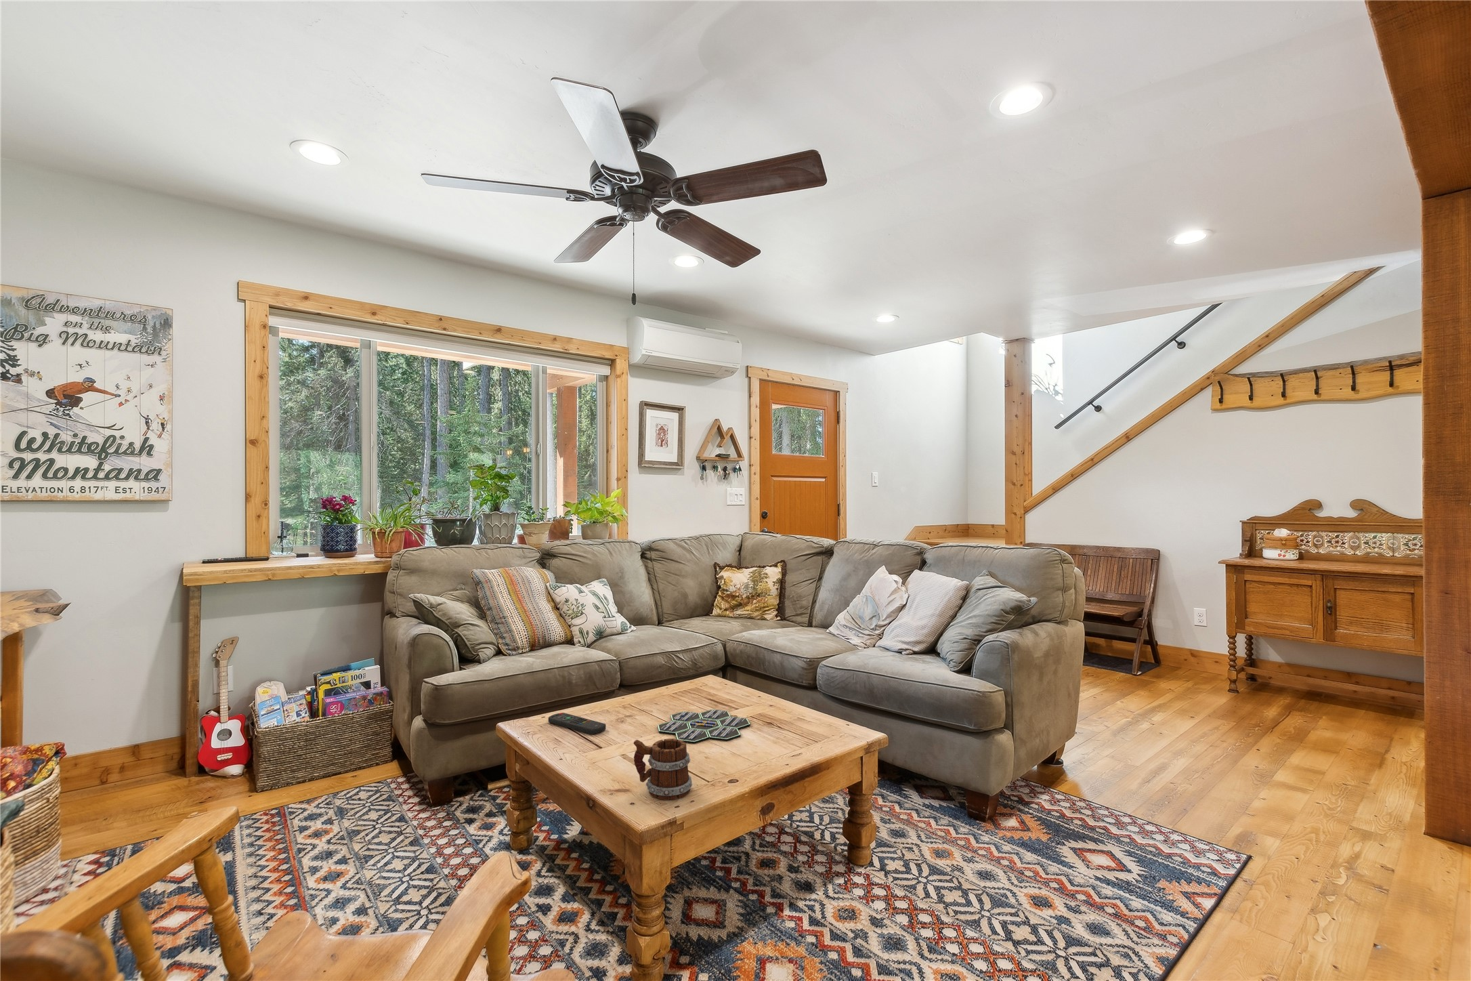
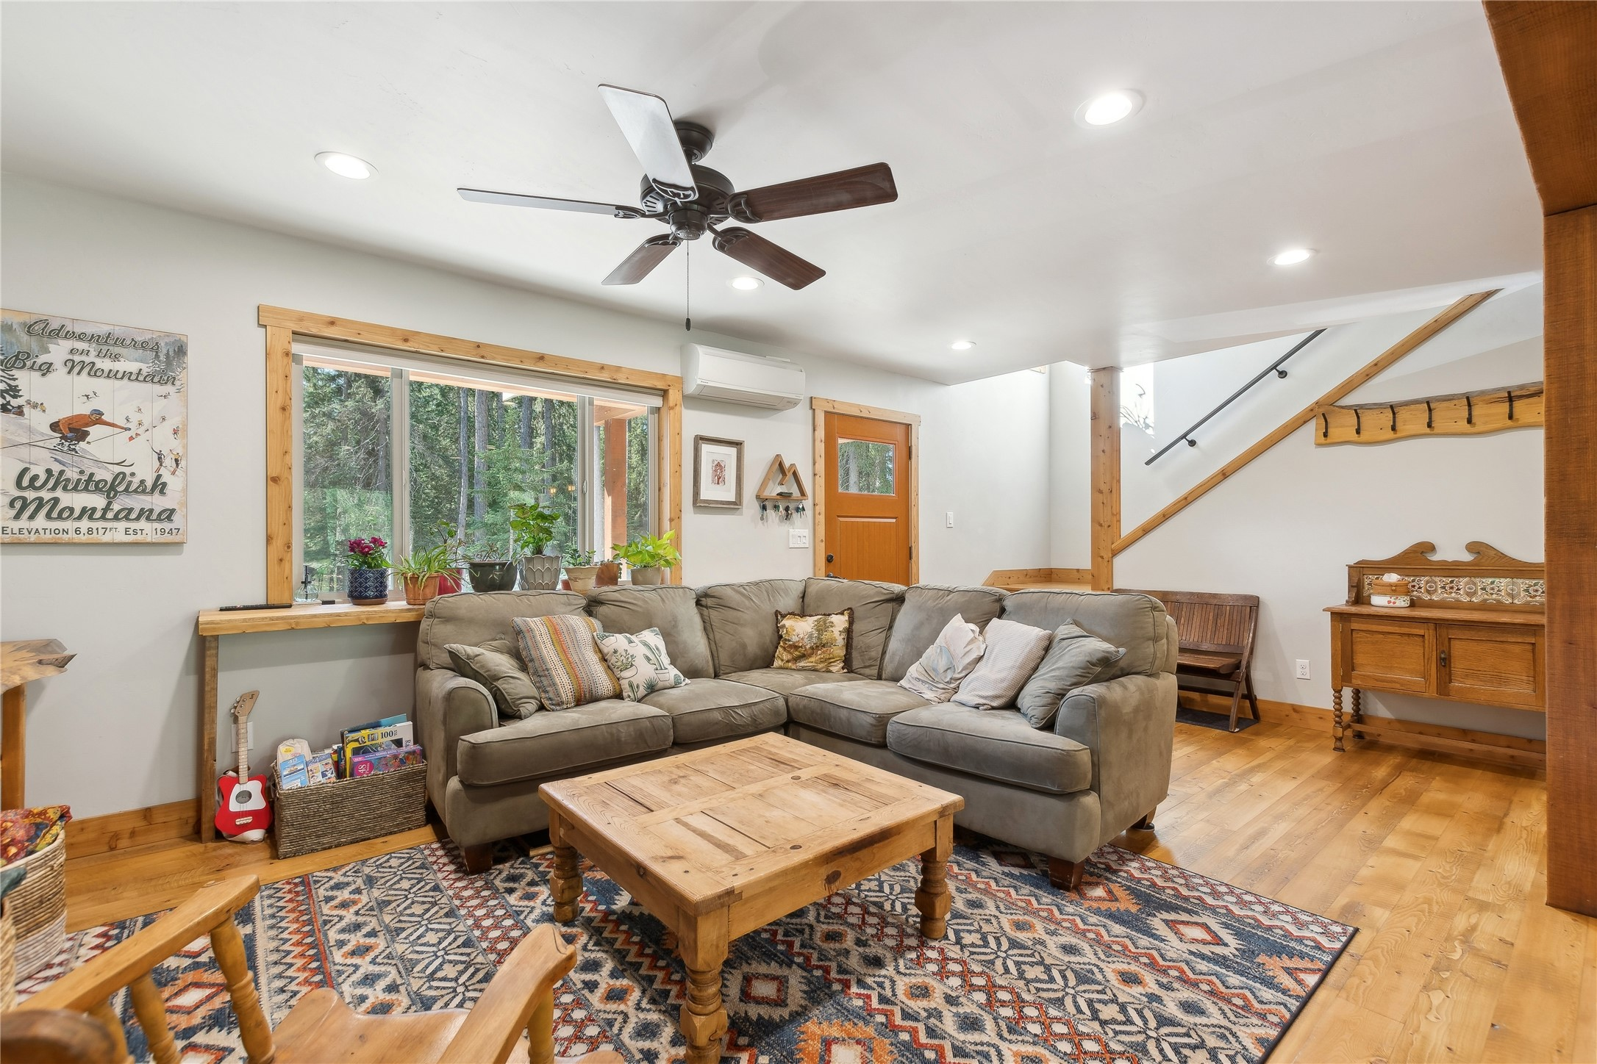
- remote control [548,712,606,735]
- mug [633,738,693,800]
- board game [657,708,751,743]
